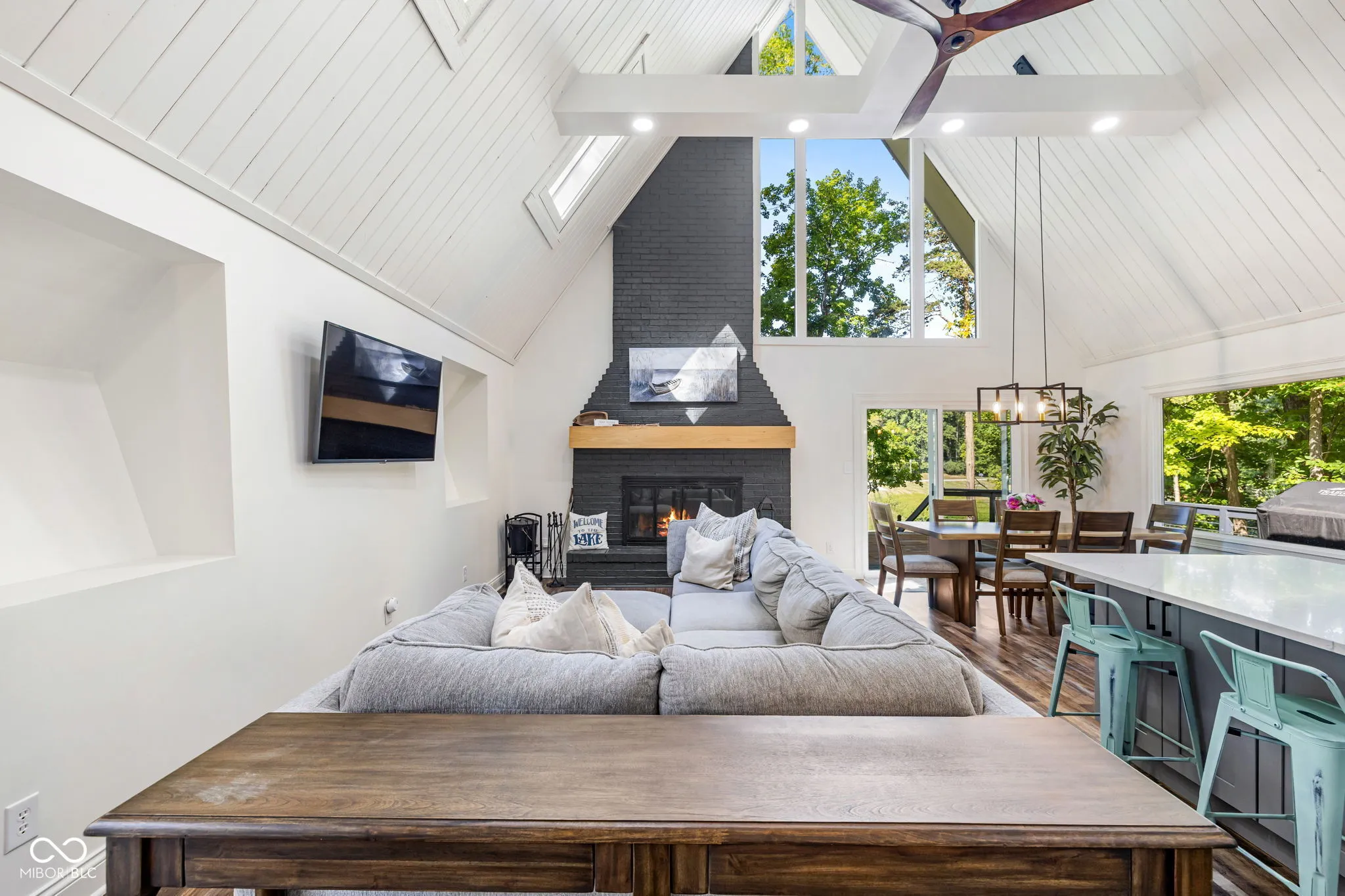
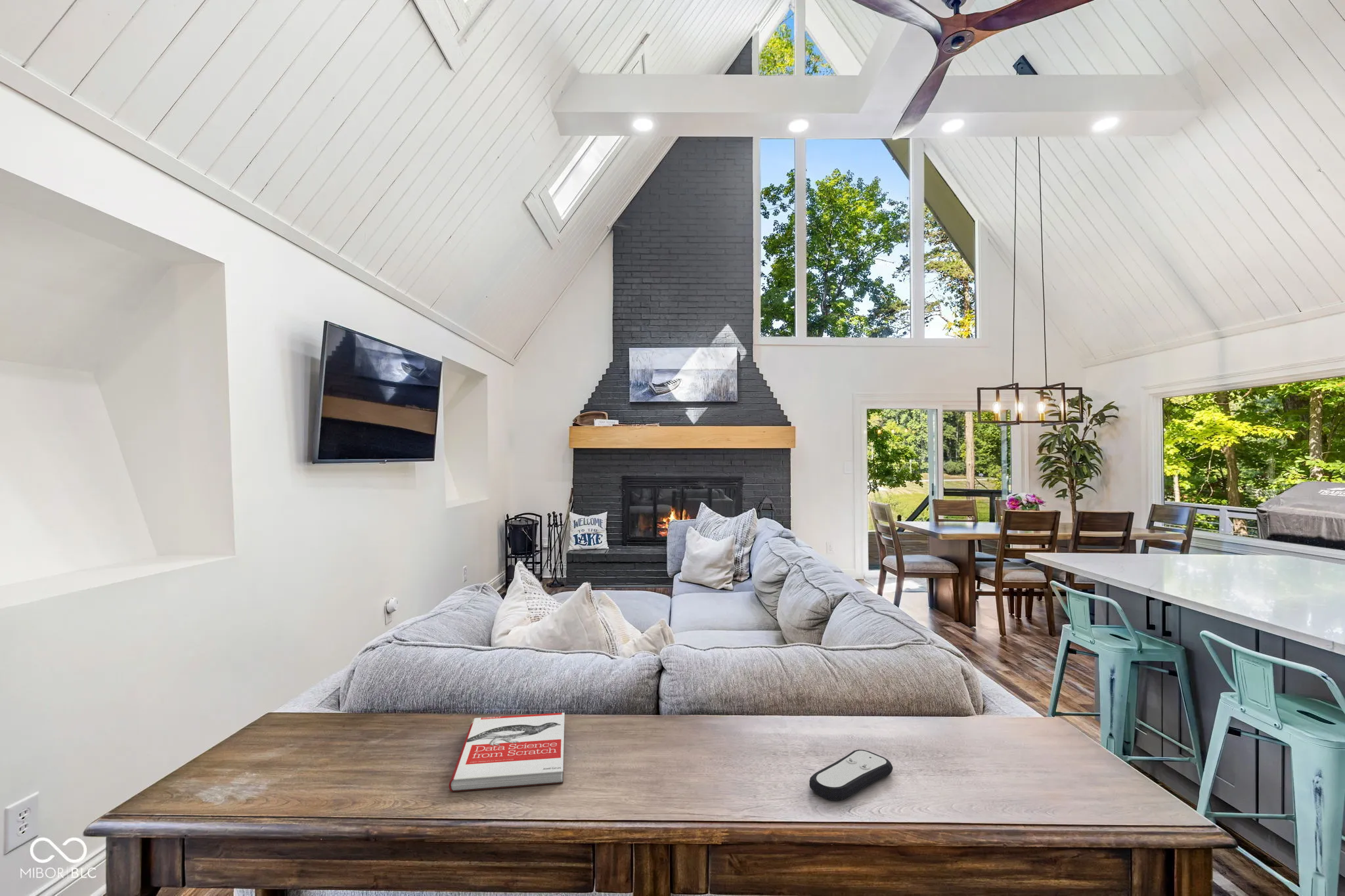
+ remote control [808,749,894,801]
+ book [449,712,565,792]
